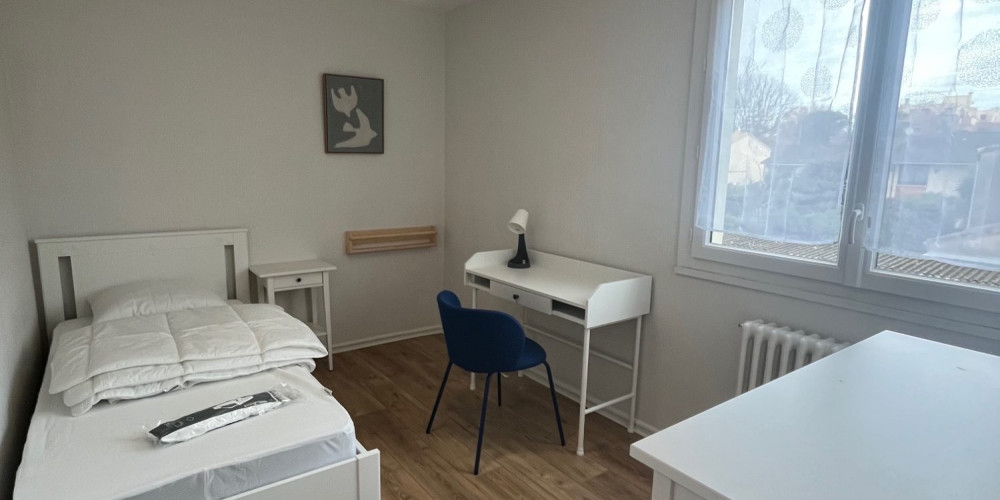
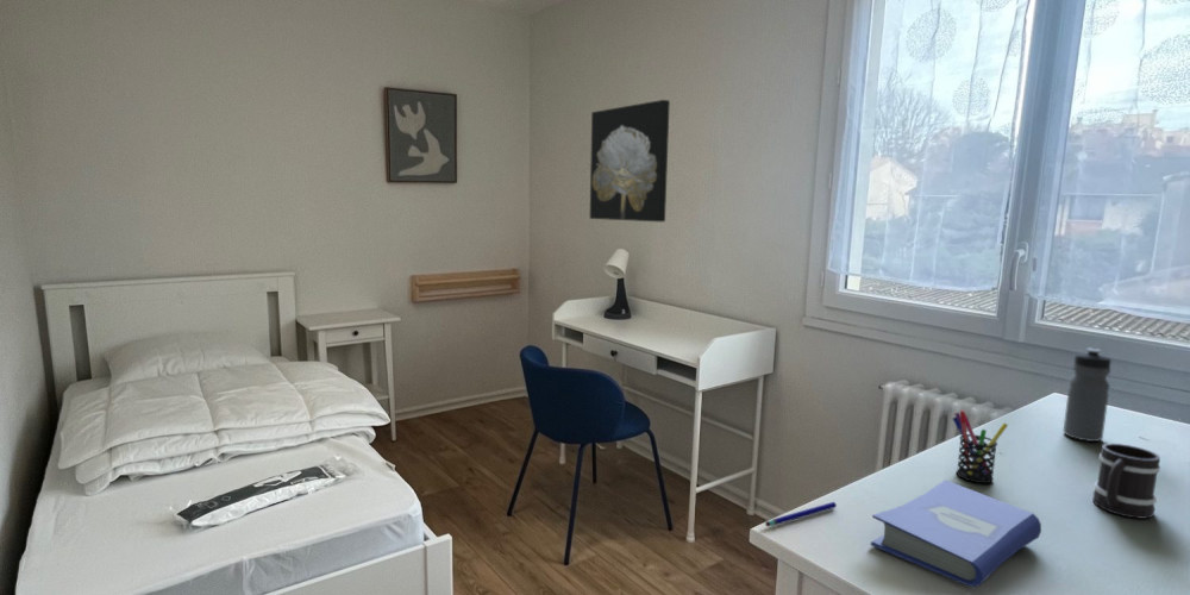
+ water bottle [1061,347,1113,443]
+ pen holder [951,409,1009,484]
+ hardcover book [870,478,1042,588]
+ wall art [589,99,671,223]
+ pen [764,501,838,527]
+ mug [1091,443,1161,520]
